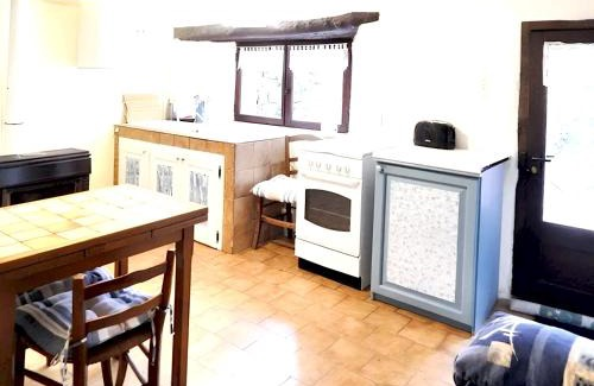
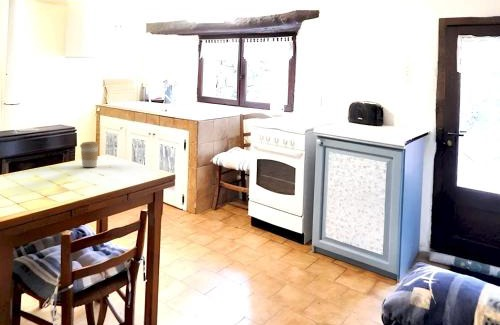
+ coffee cup [79,141,100,168]
